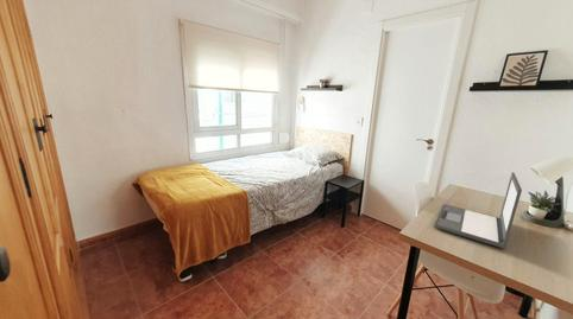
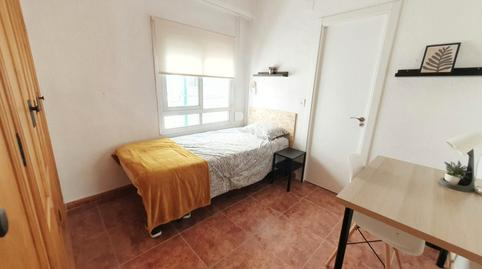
- laptop [433,171,523,250]
